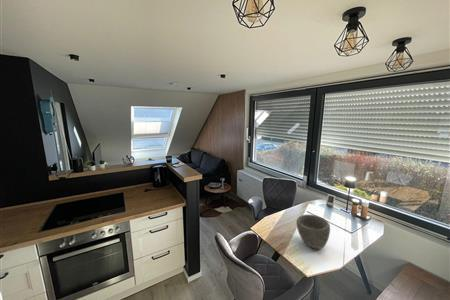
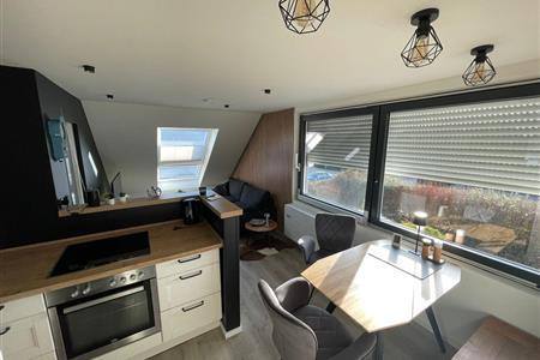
- bowl [295,214,331,250]
